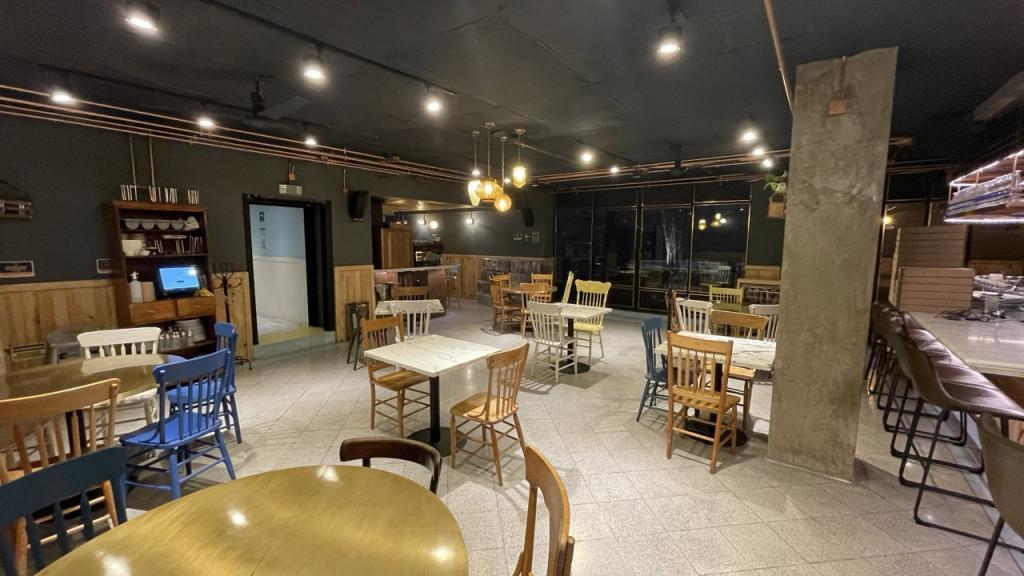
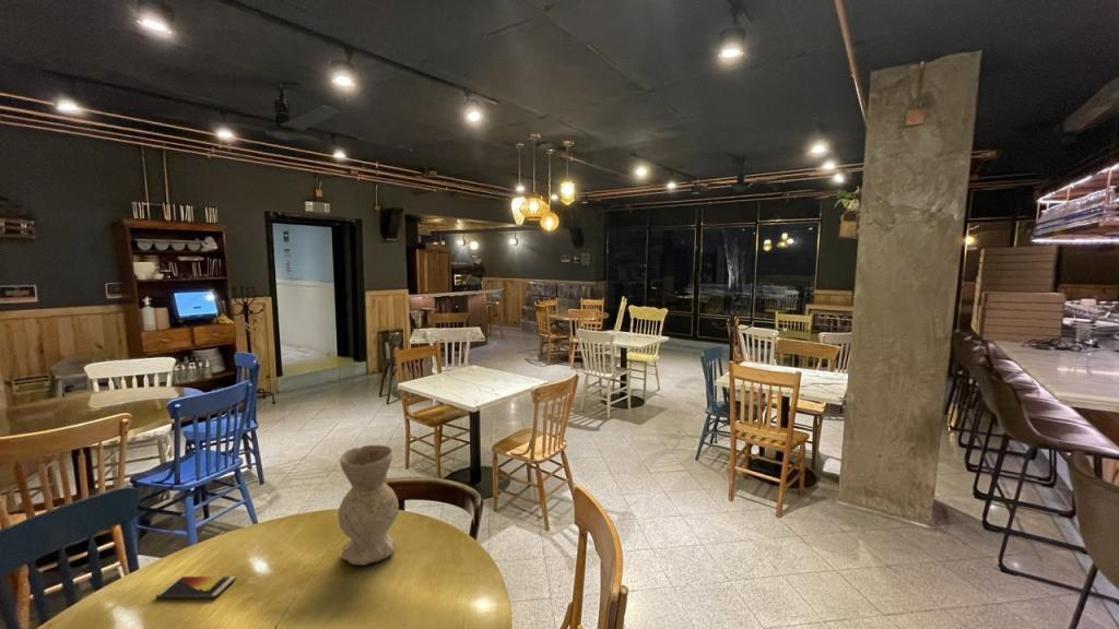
+ smartphone [155,575,237,600]
+ vase [338,444,400,566]
